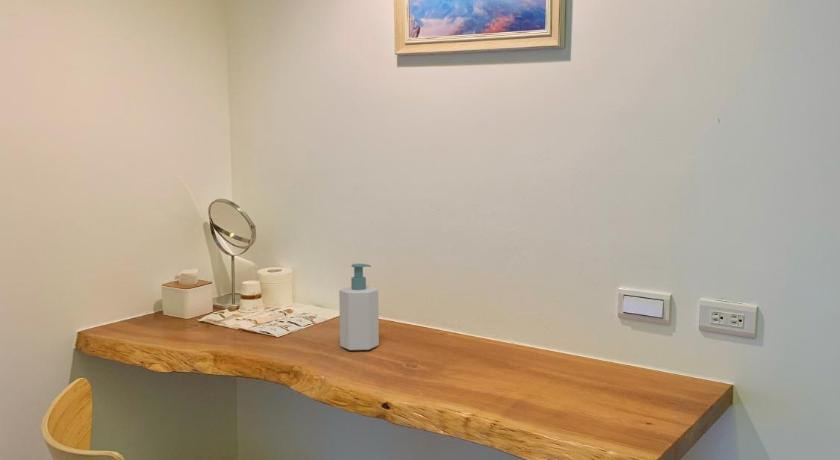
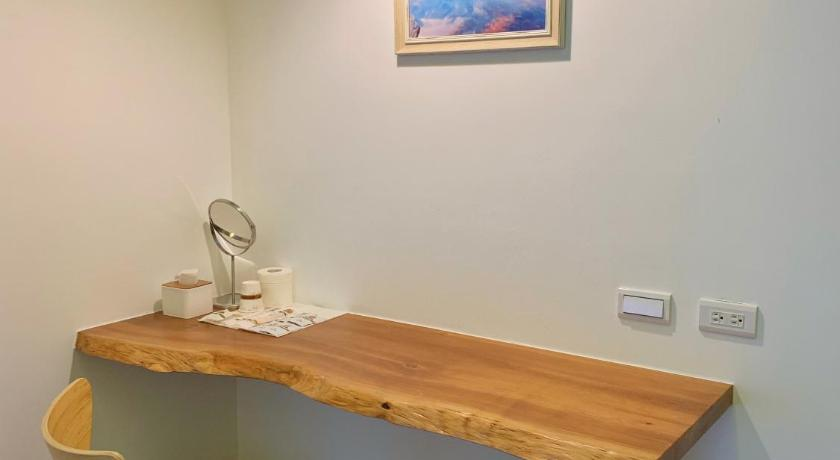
- soap bottle [338,263,380,351]
